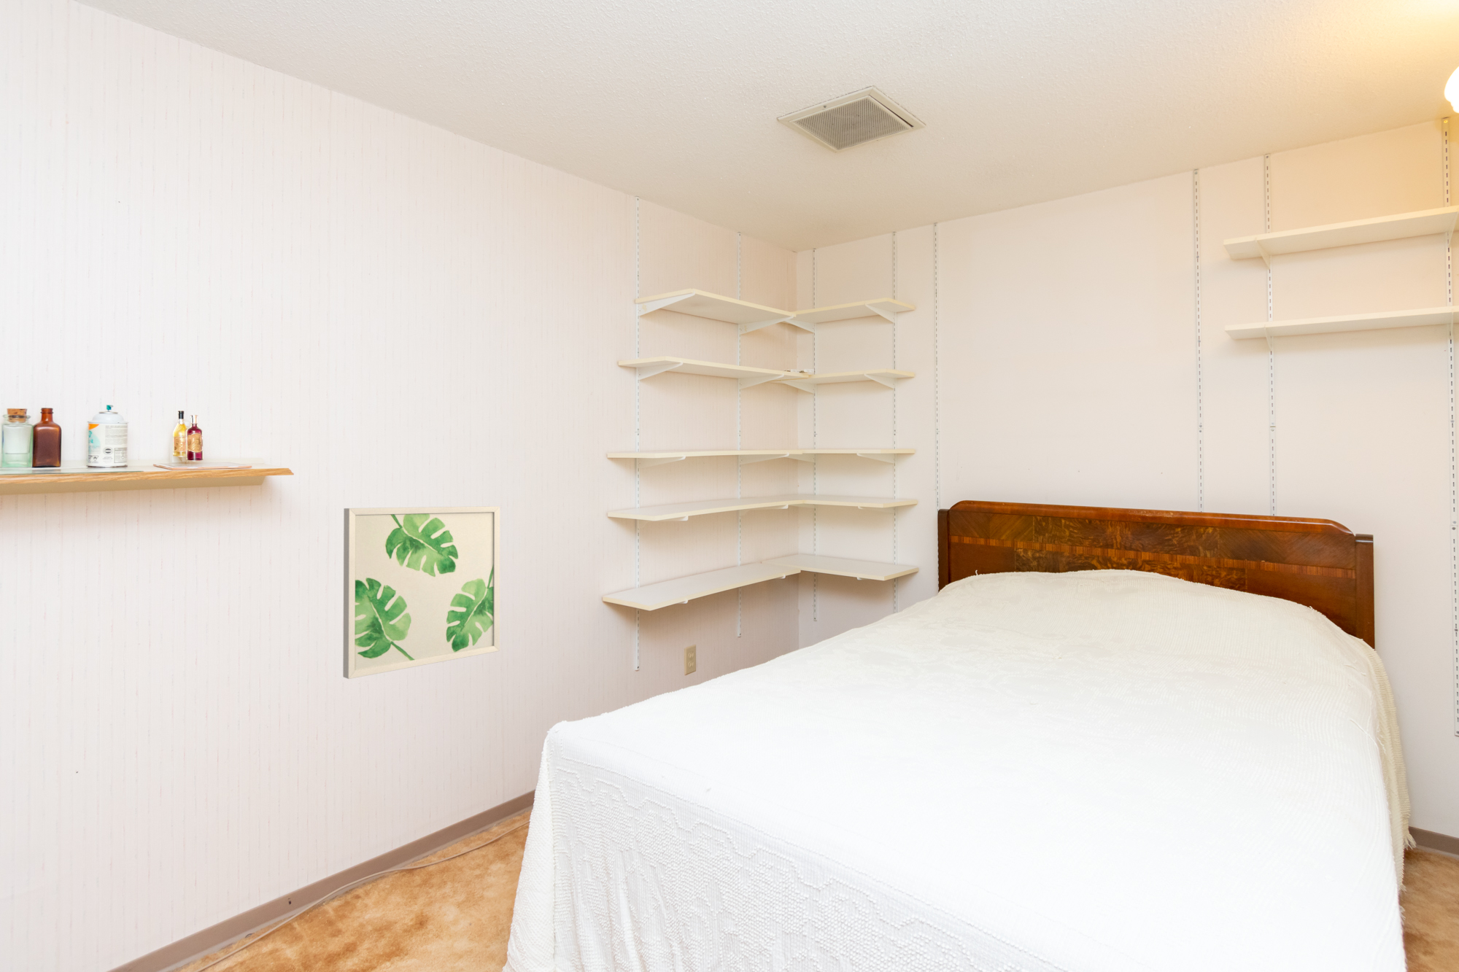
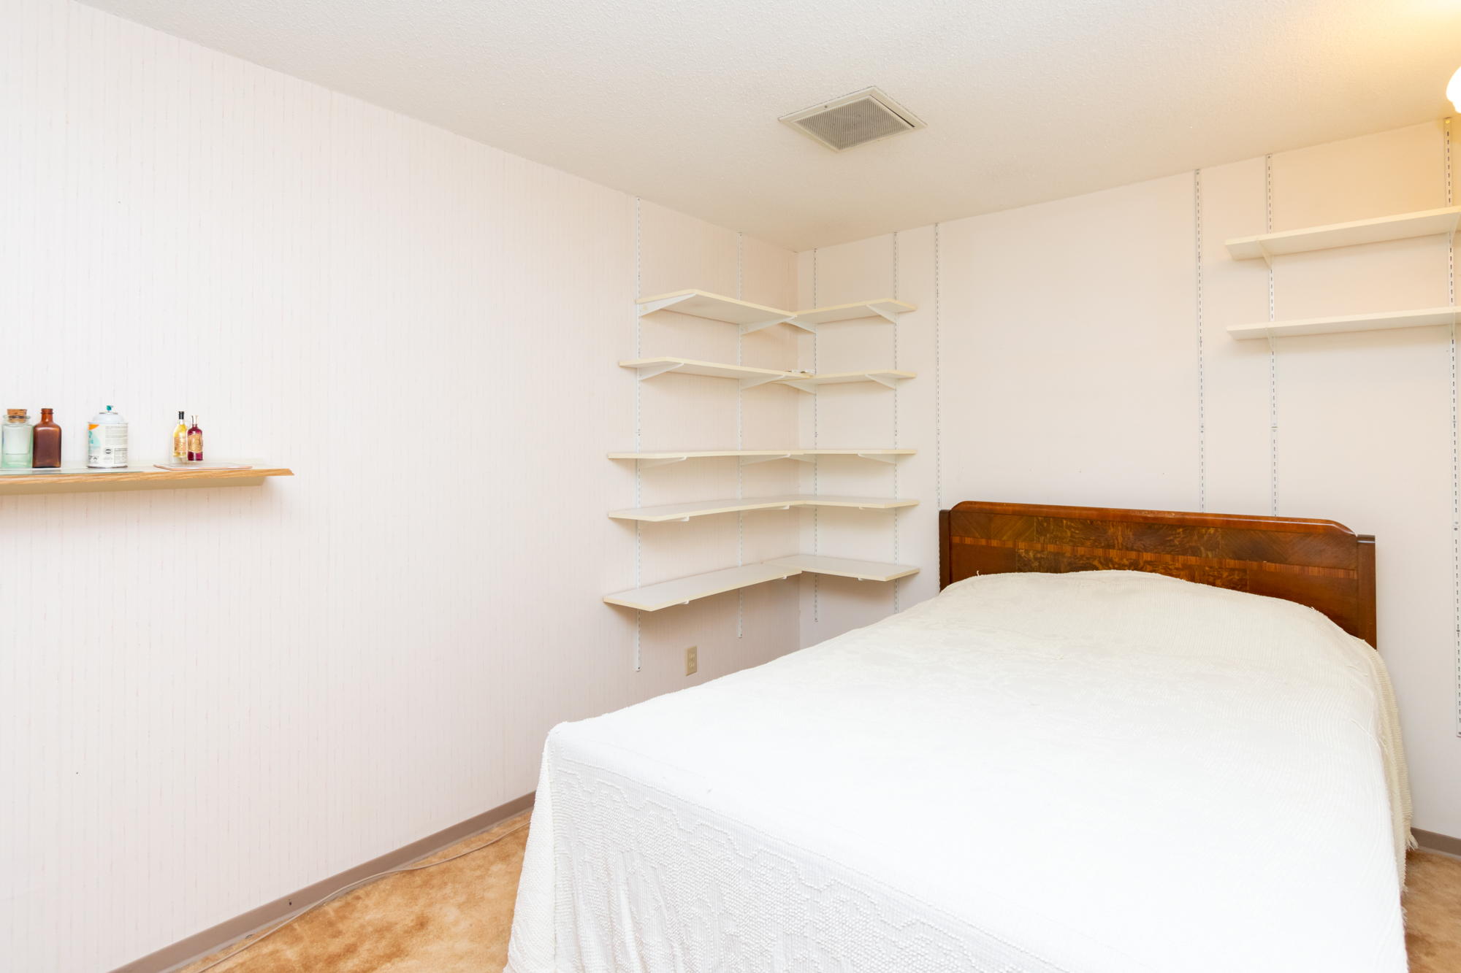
- wall art [342,506,500,679]
